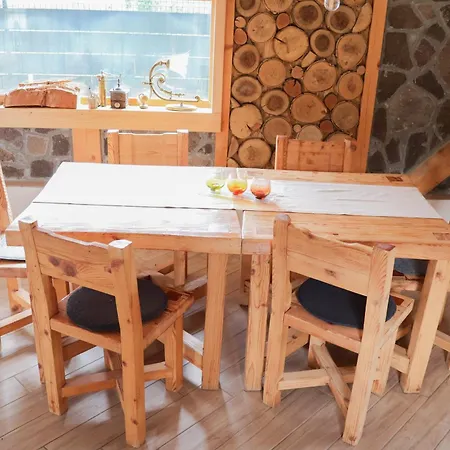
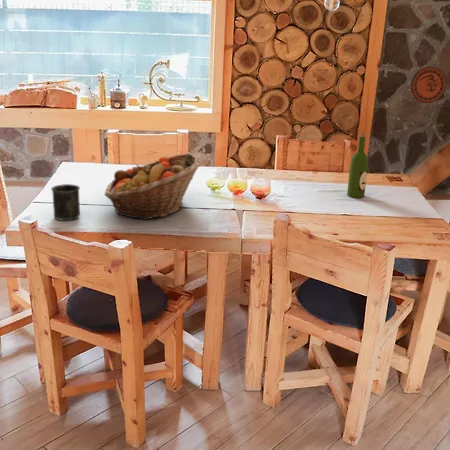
+ fruit basket [103,152,202,221]
+ mug [50,183,81,221]
+ wine bottle [346,131,369,199]
+ decorative plate [410,66,447,104]
